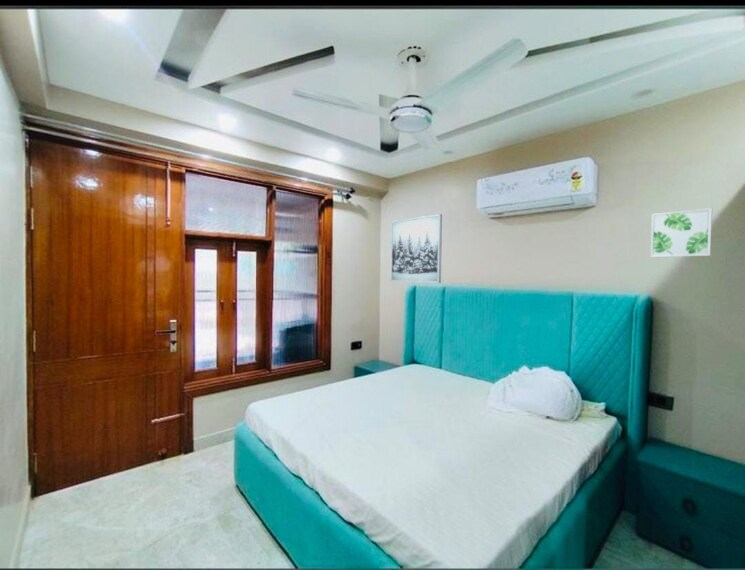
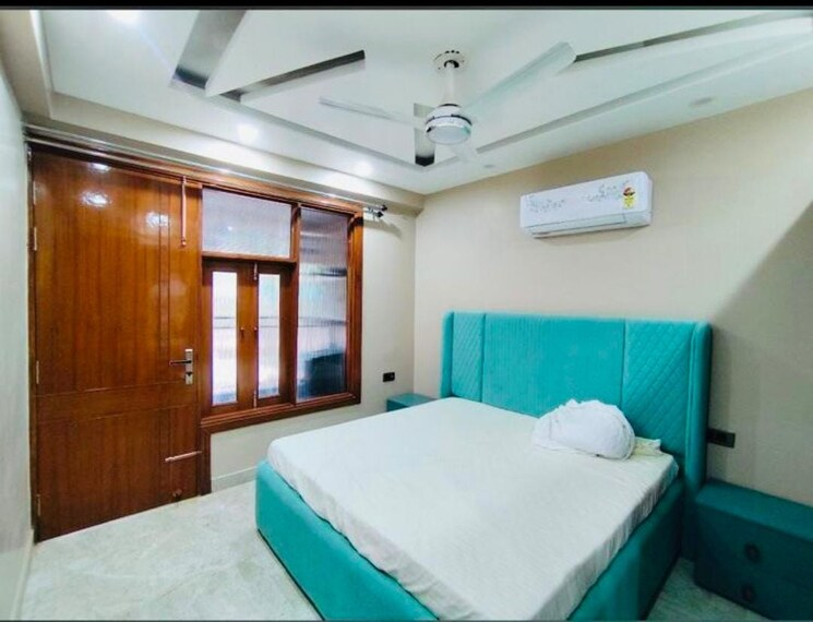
- wall art [389,213,443,284]
- wall art [650,207,713,258]
